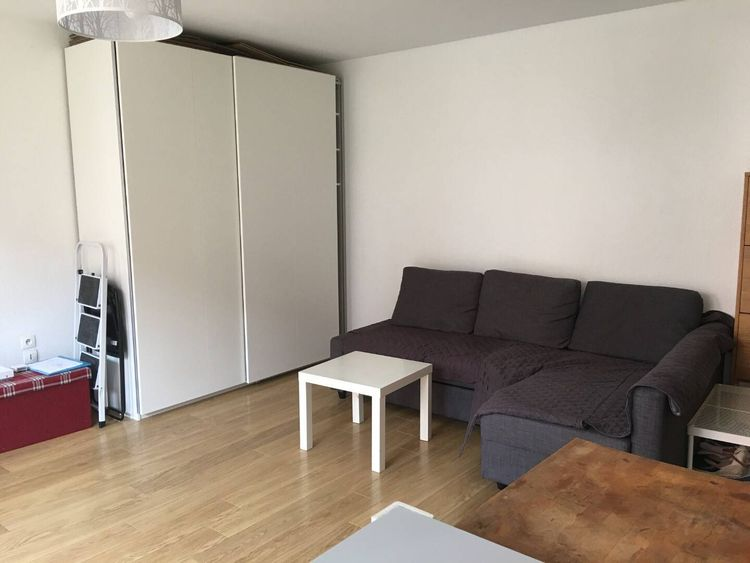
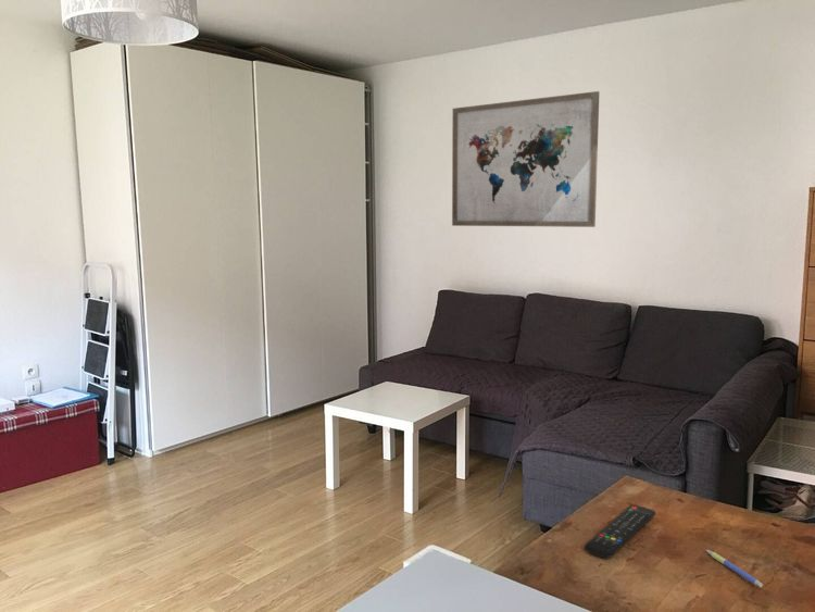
+ pen [705,549,764,588]
+ remote control [584,504,656,559]
+ wall art [451,90,601,228]
